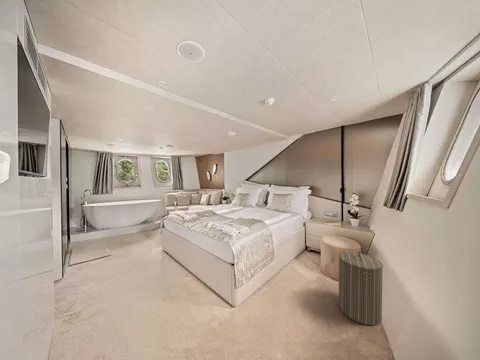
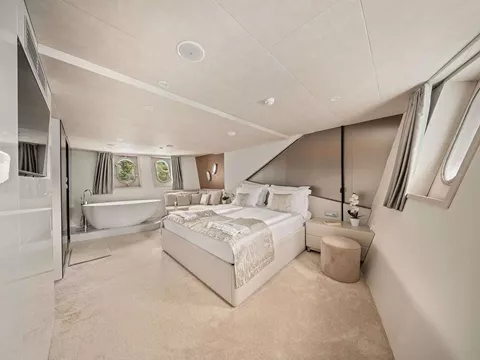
- laundry hamper [338,250,384,326]
